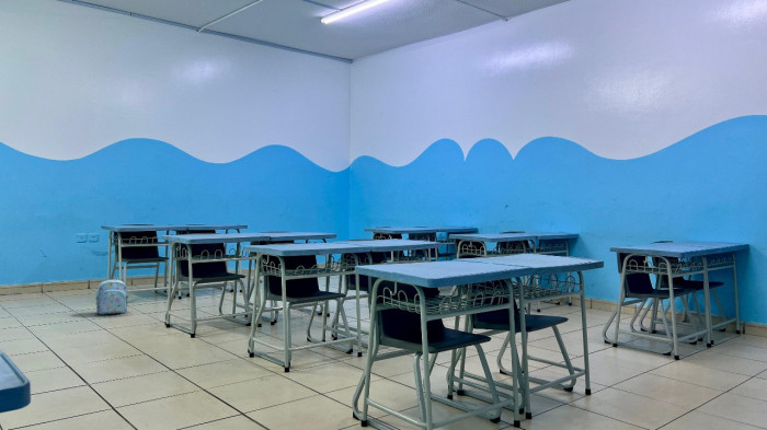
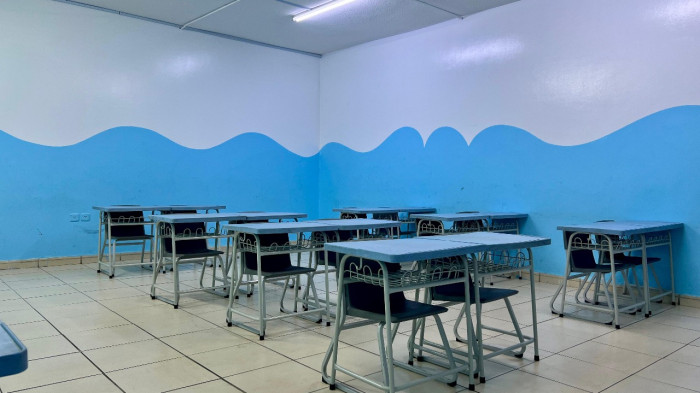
- backpack [95,279,129,315]
